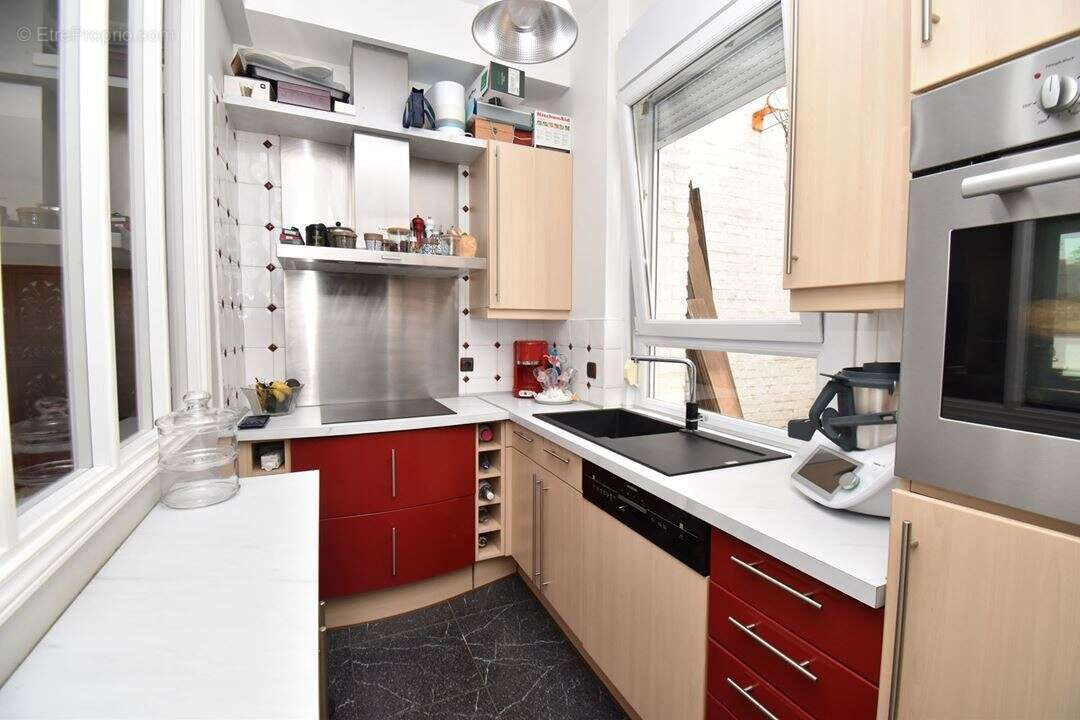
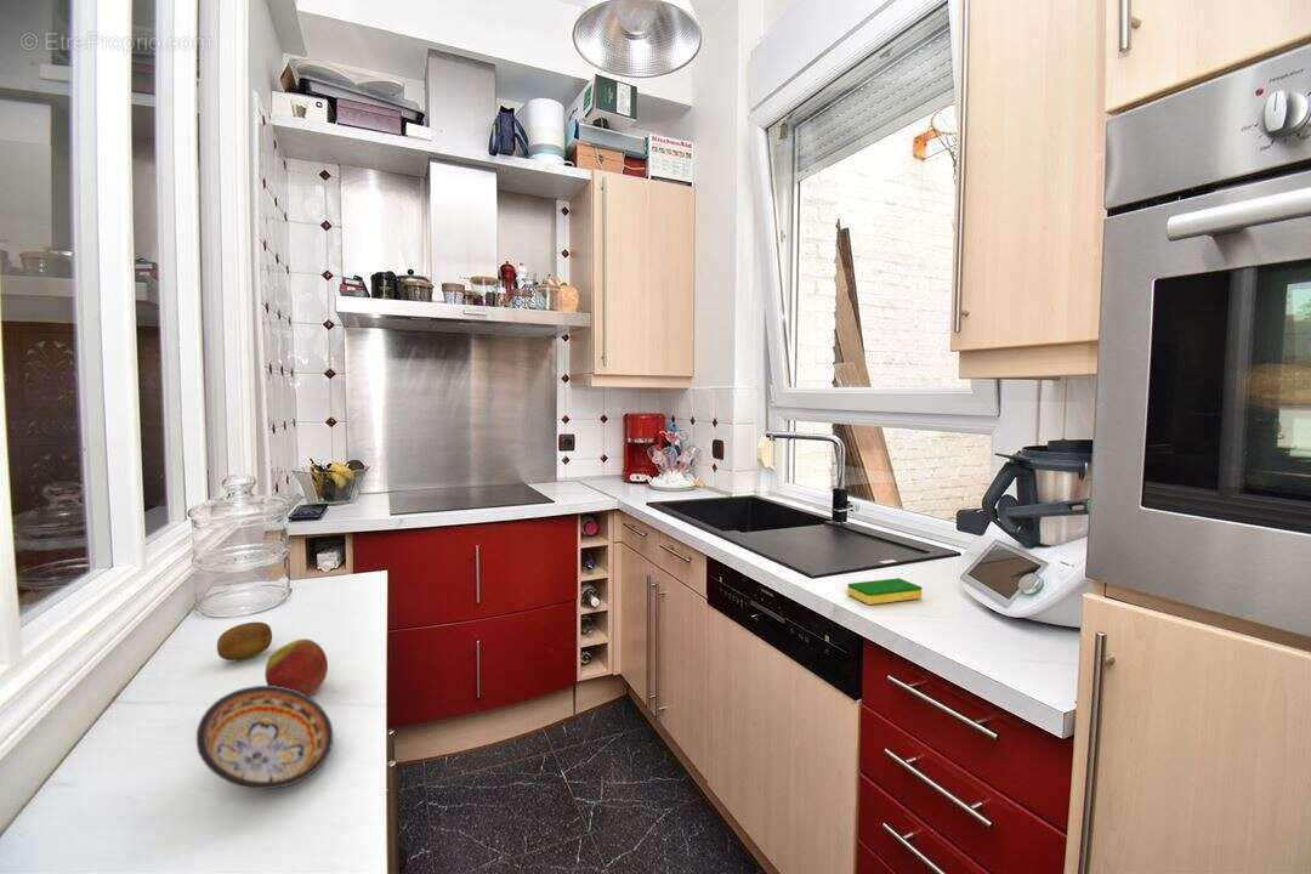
+ bowl [195,685,334,790]
+ fruit [216,620,273,662]
+ dish sponge [846,577,924,606]
+ apple [263,637,329,697]
